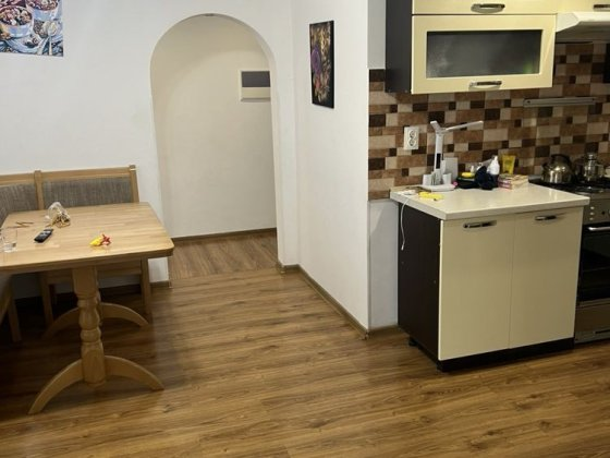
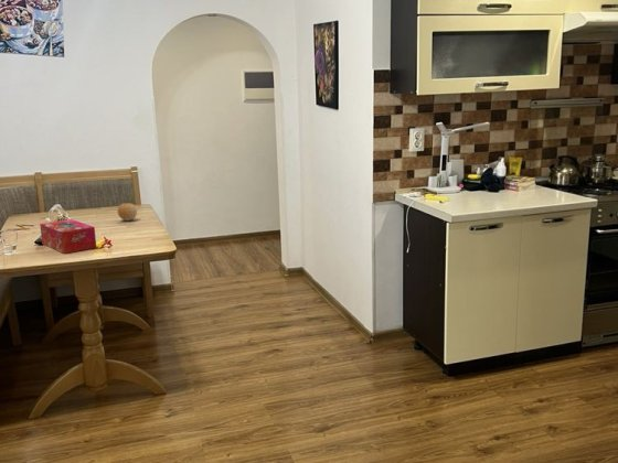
+ fruit [117,202,138,223]
+ tissue box [39,218,97,255]
